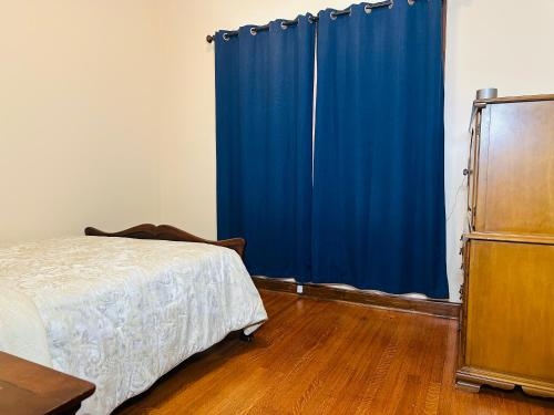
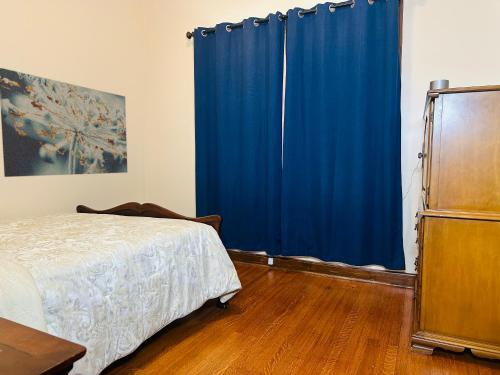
+ wall art [0,67,128,178]
